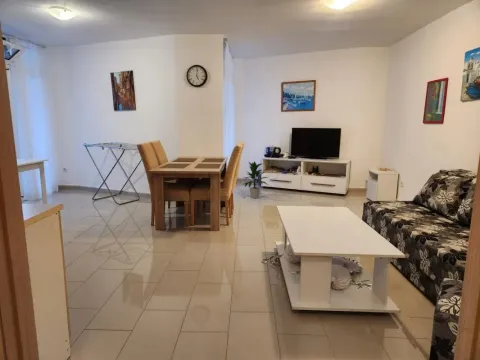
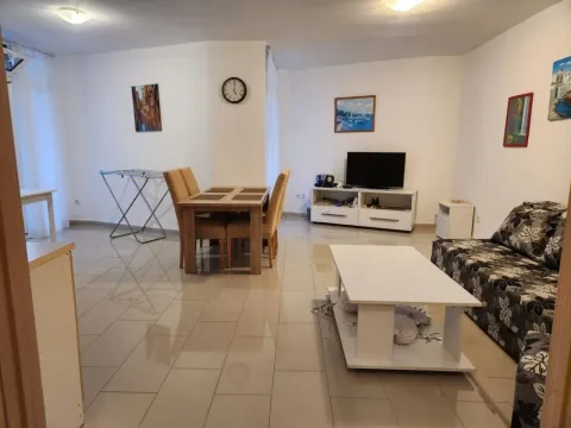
- indoor plant [242,160,269,199]
